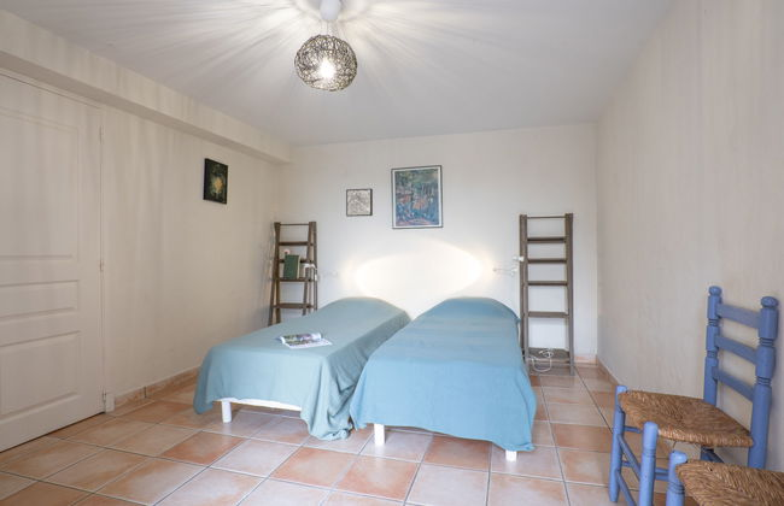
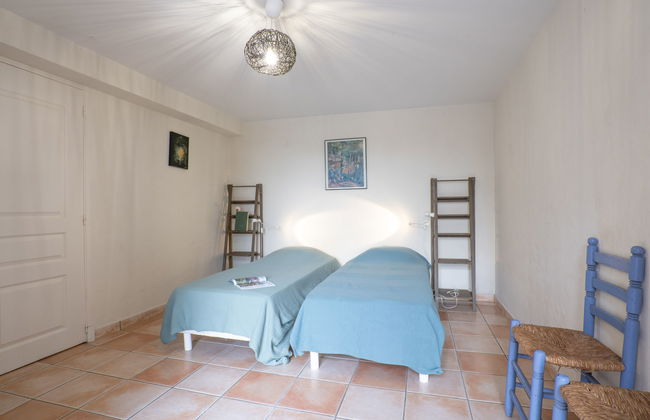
- wall art [345,188,374,218]
